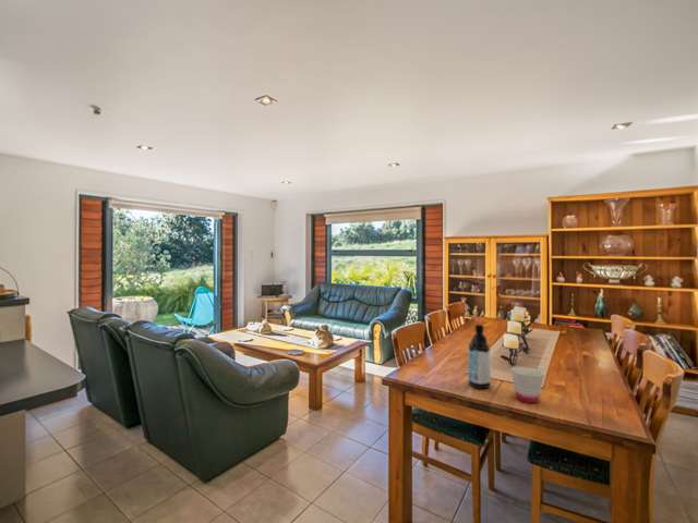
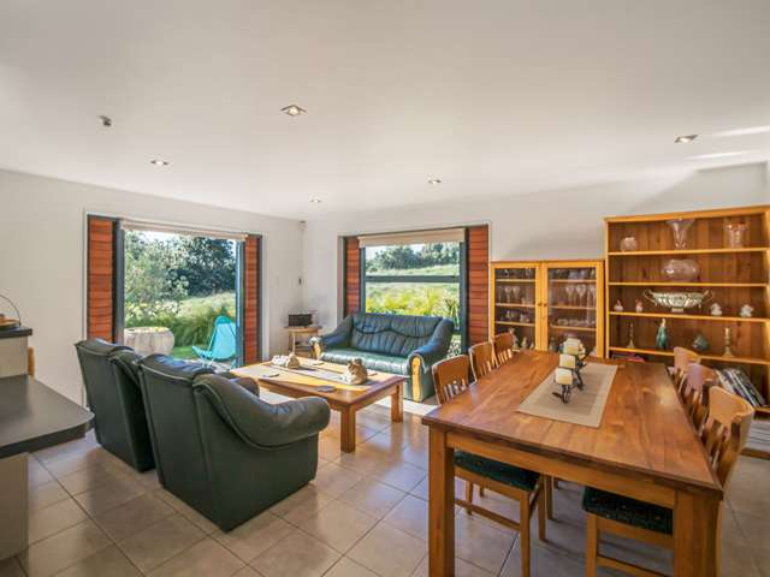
- water bottle [467,324,492,390]
- cup [510,365,545,404]
